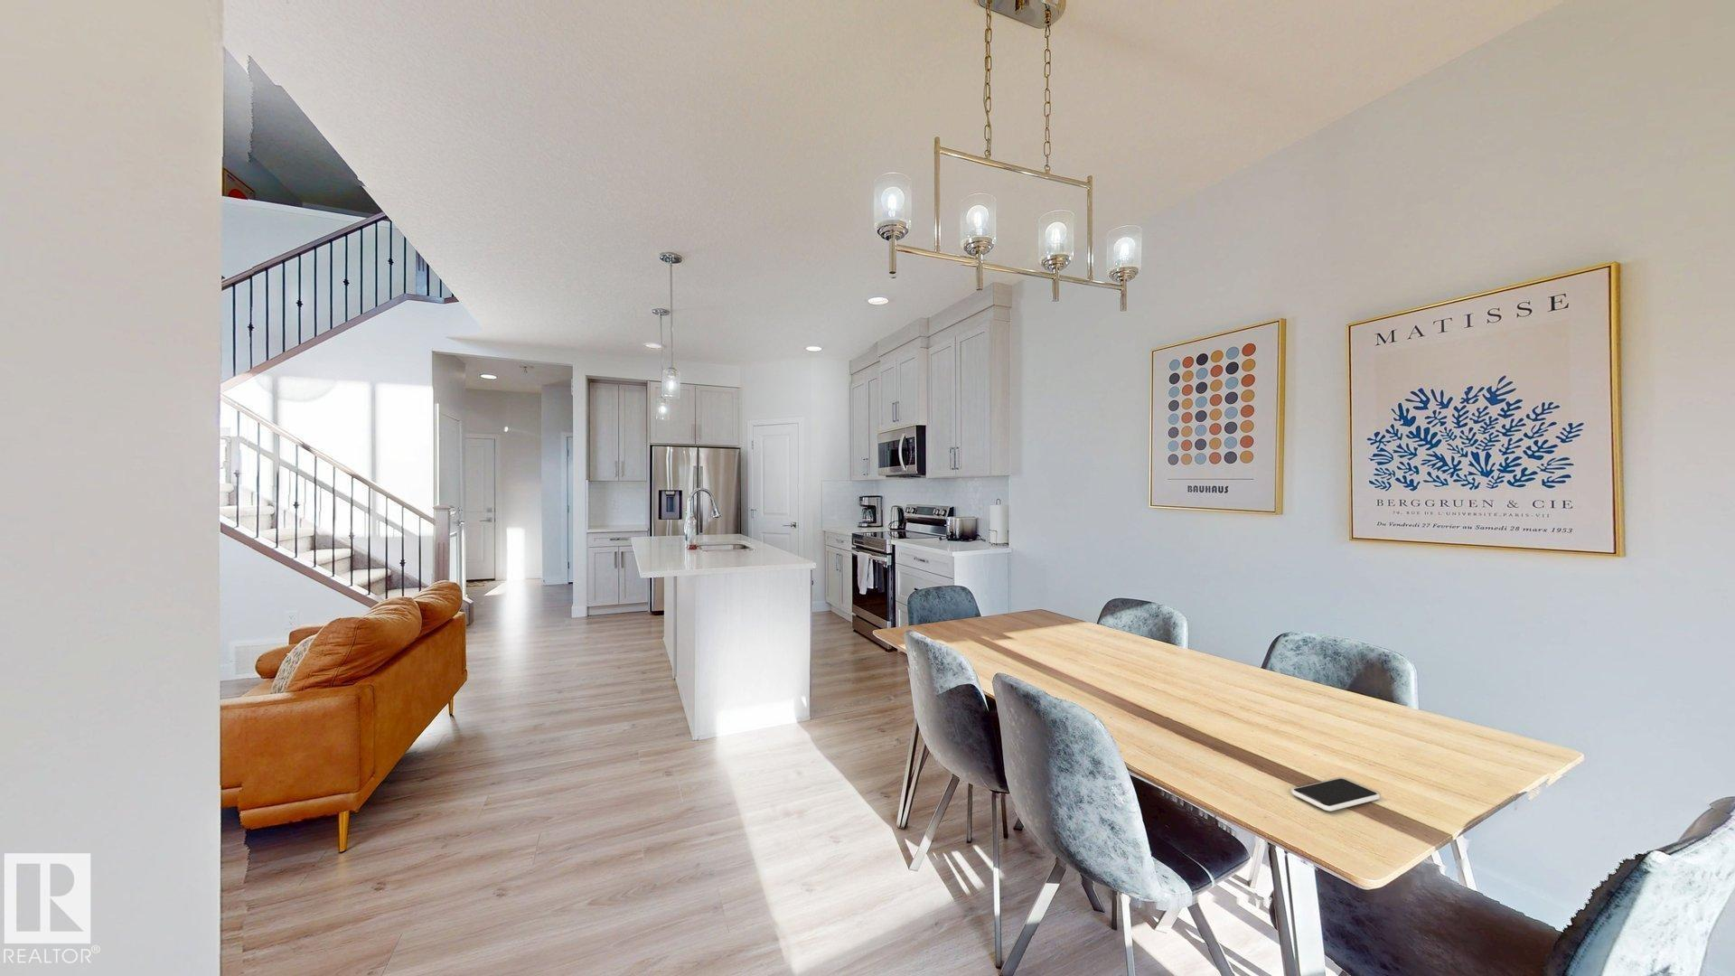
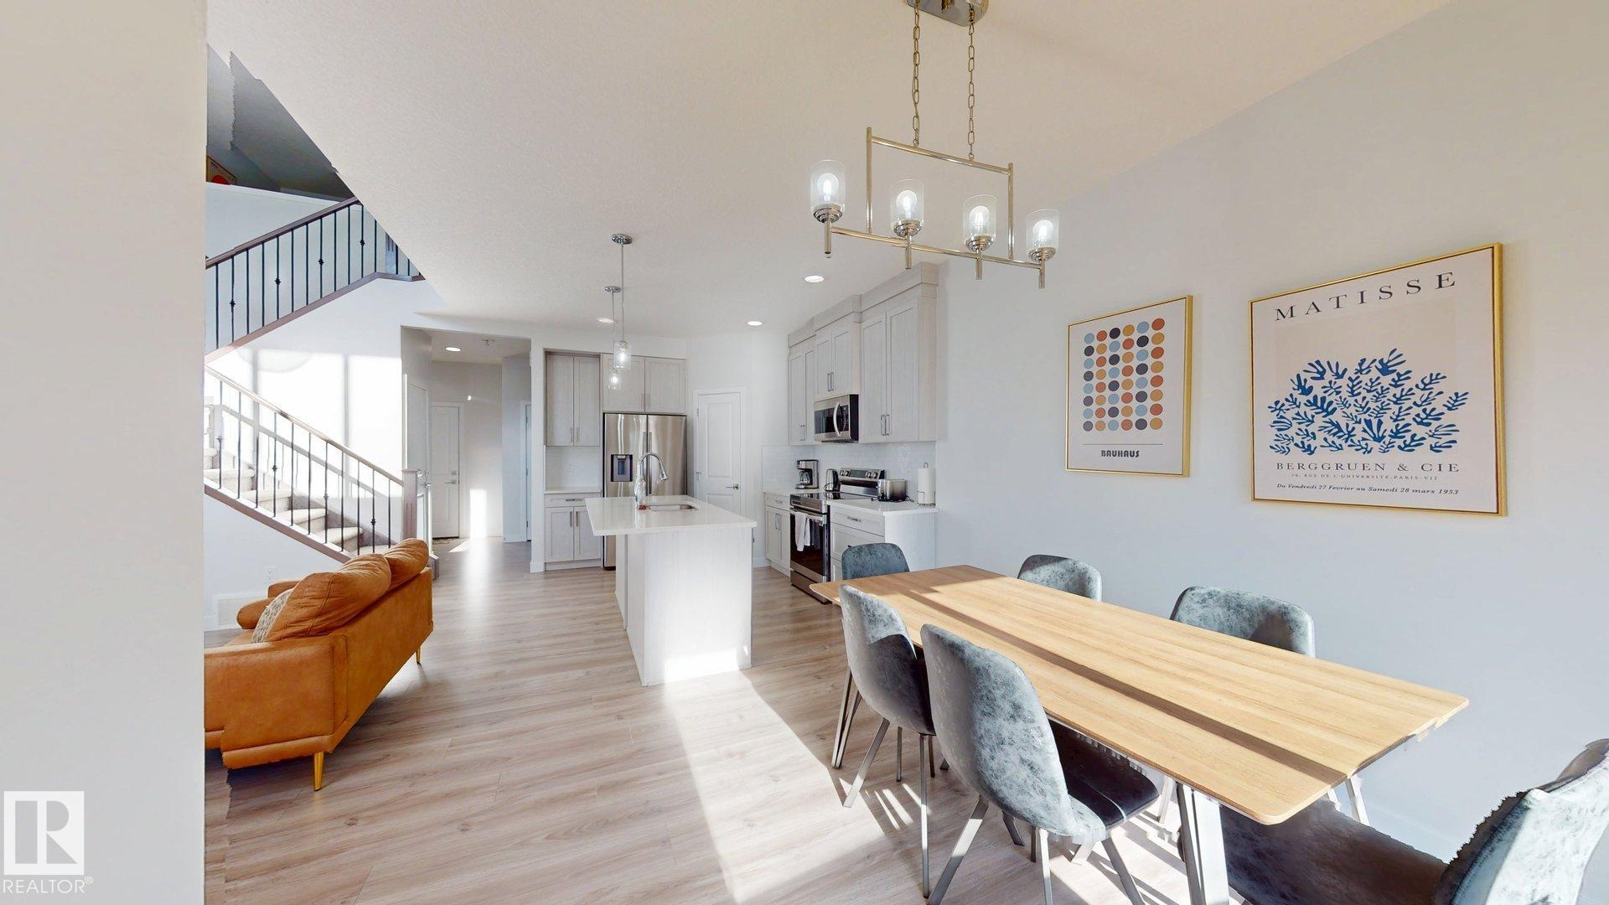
- smartphone [1291,777,1381,812]
